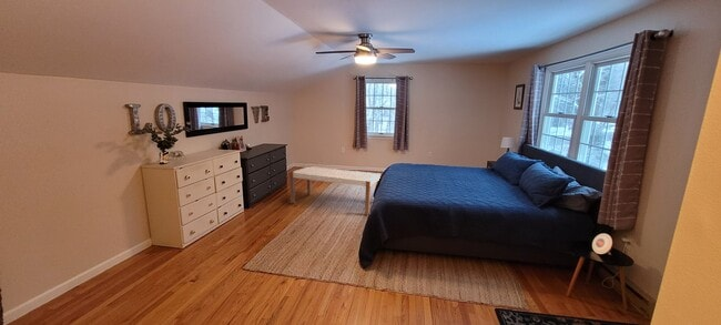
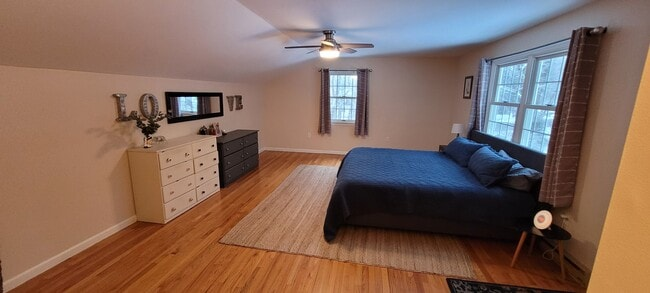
- bench [290,165,383,216]
